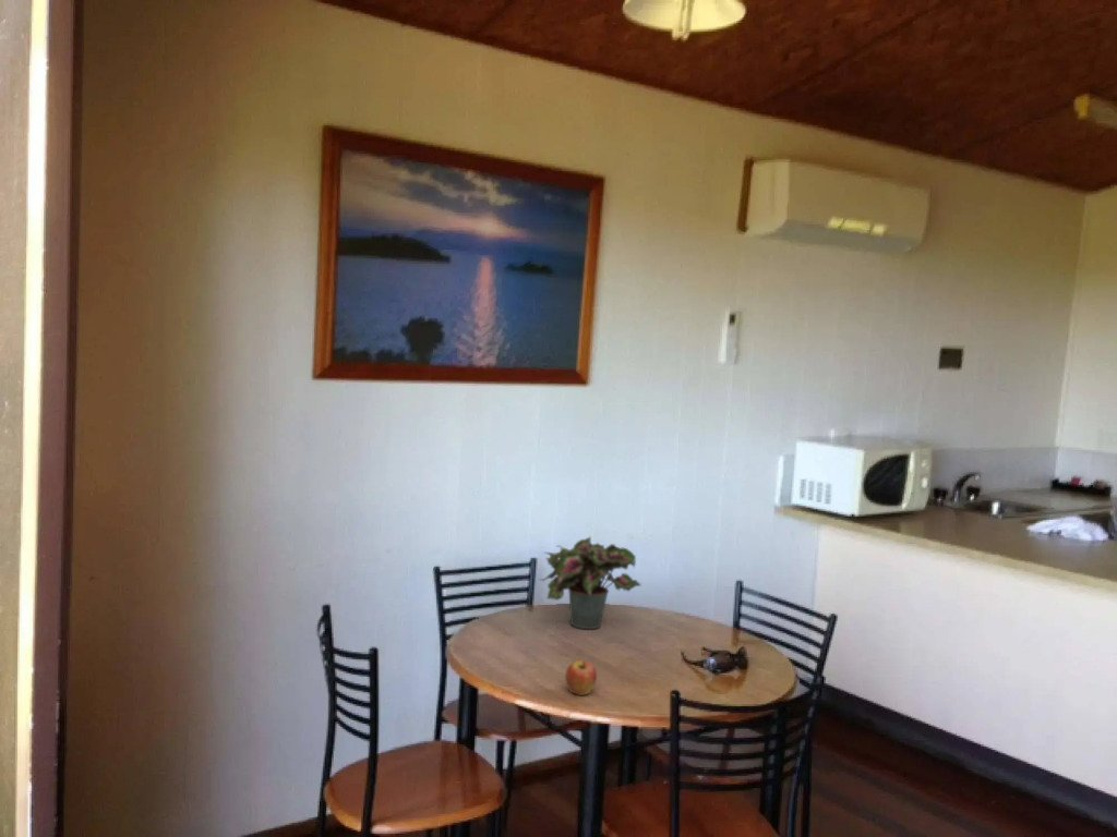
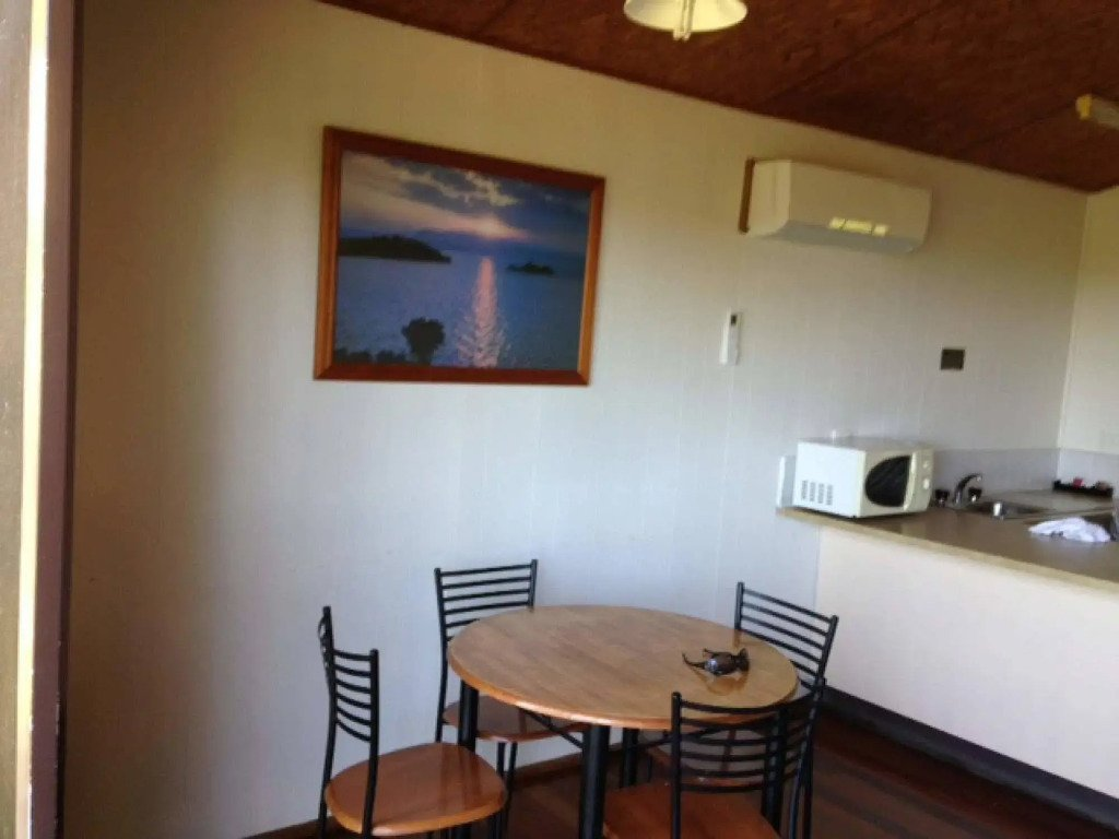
- fruit [564,659,598,696]
- potted plant [540,535,642,630]
